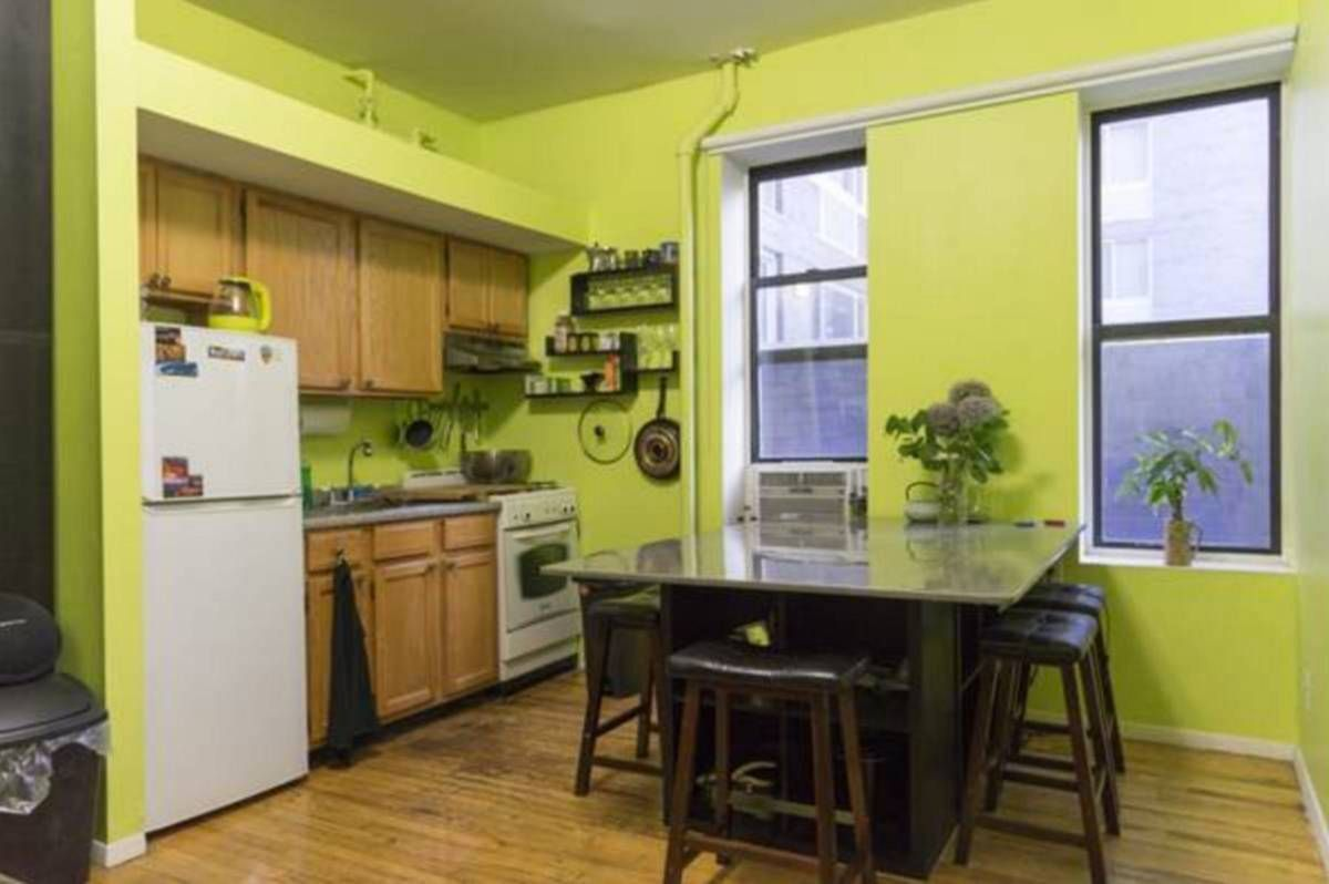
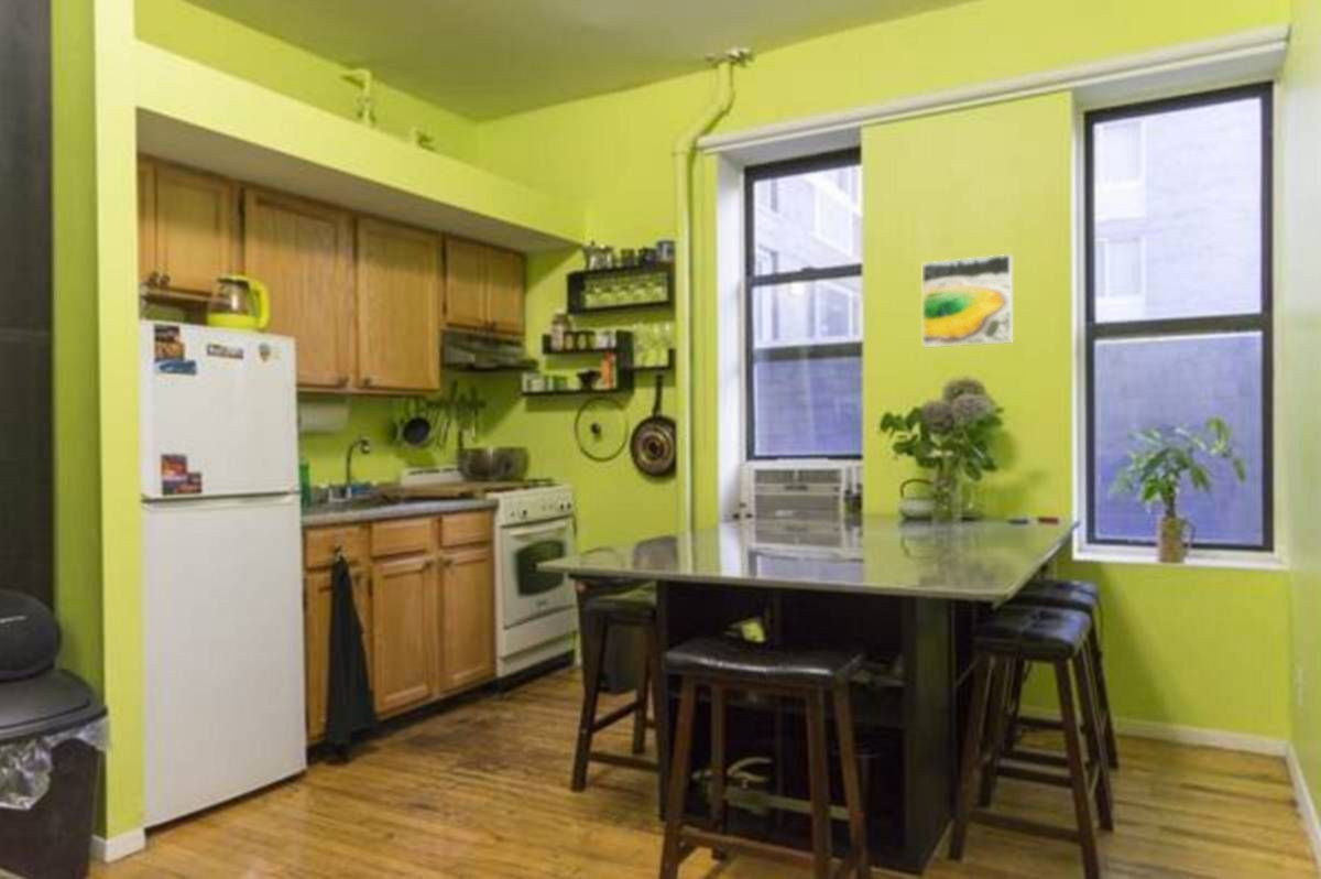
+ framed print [921,253,1013,348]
